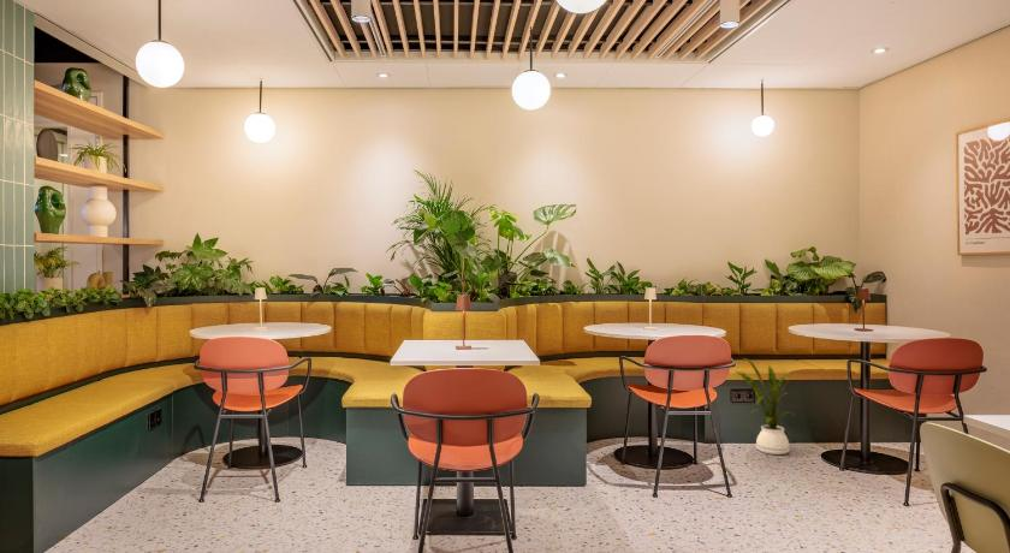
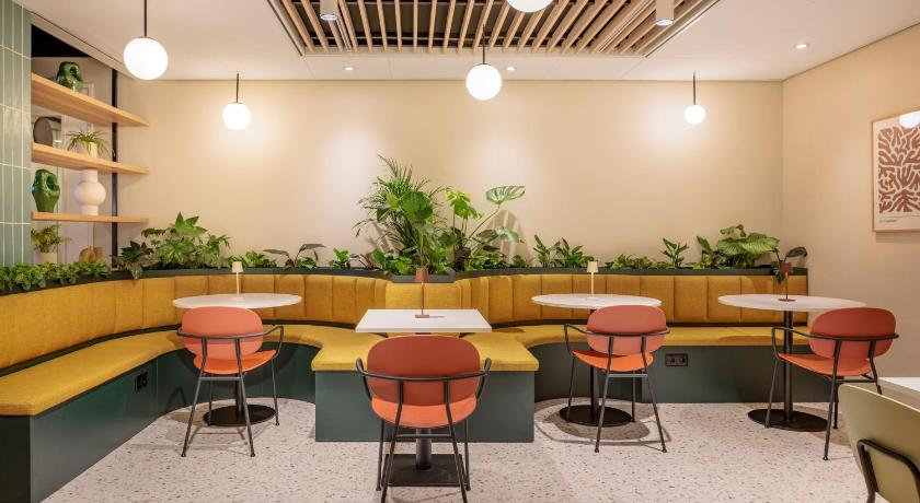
- house plant [735,357,795,456]
